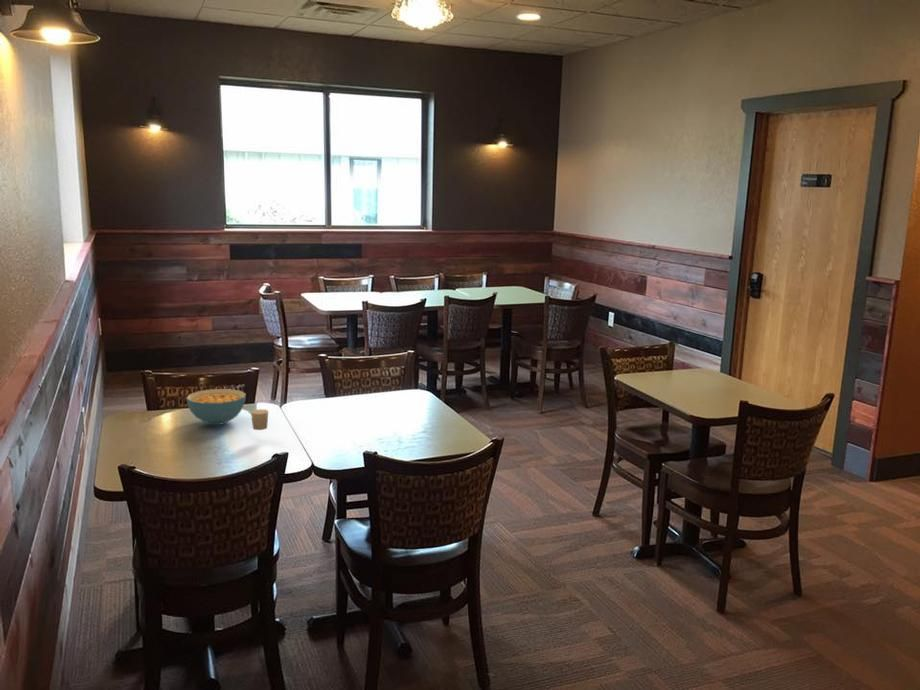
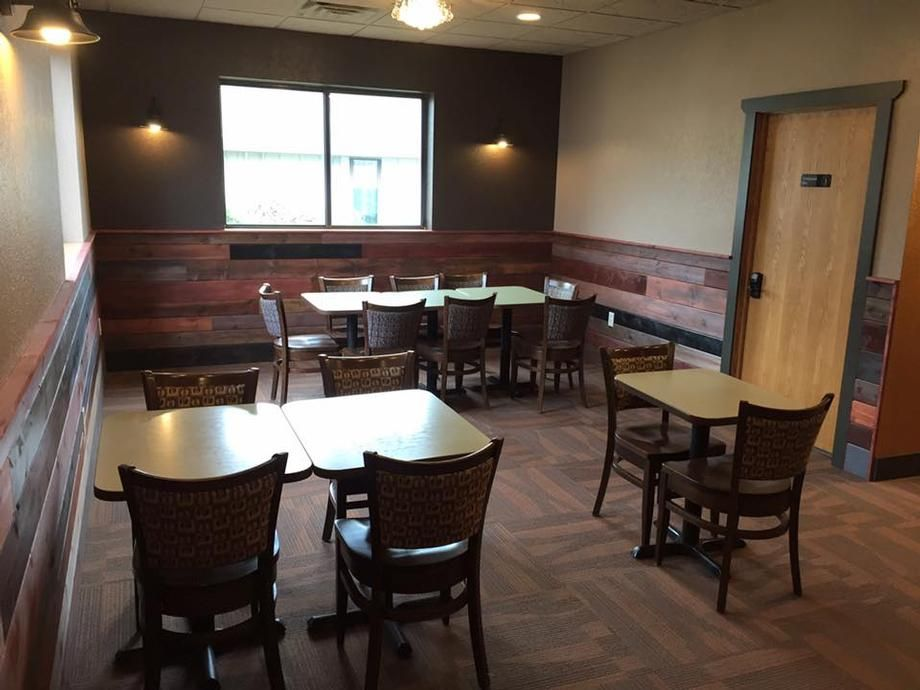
- cereal bowl [185,388,247,426]
- candle [250,408,269,431]
